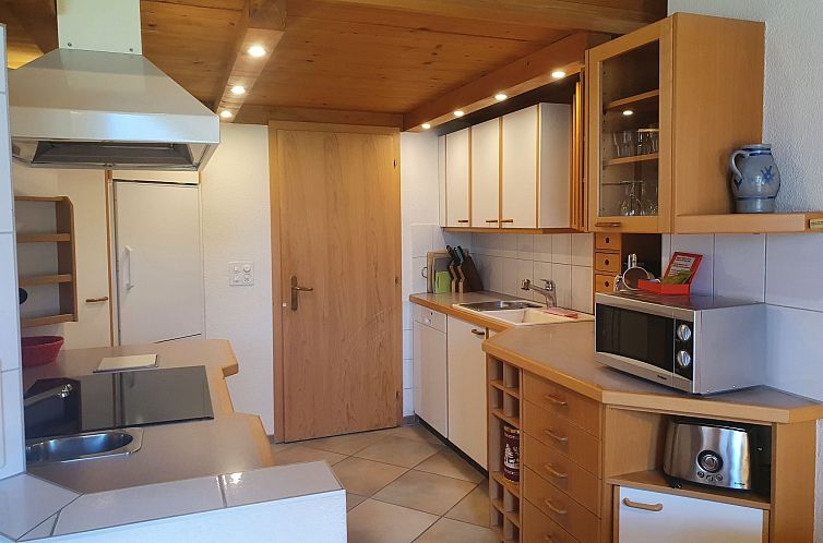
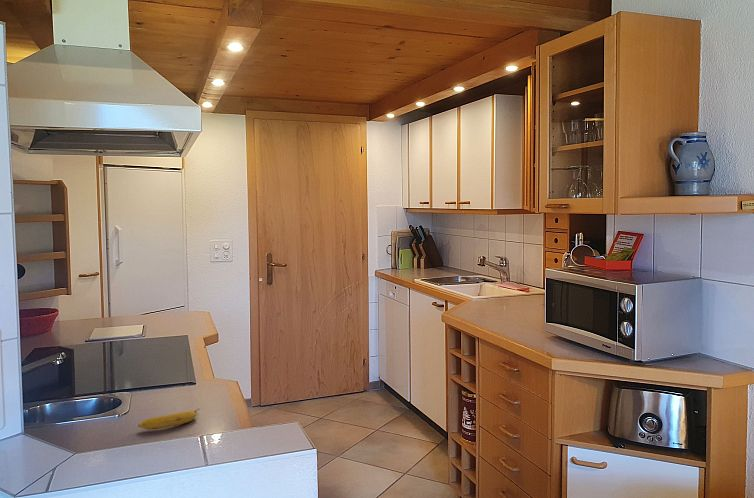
+ banana [137,408,201,430]
